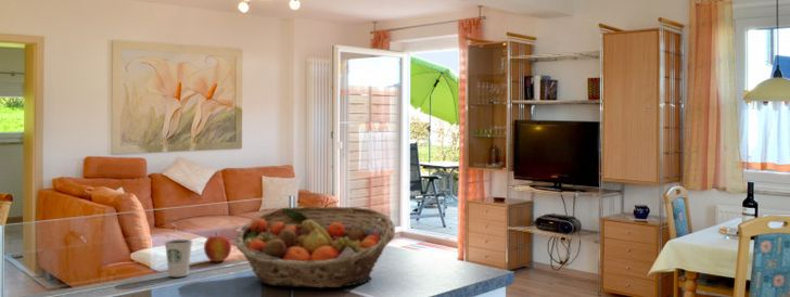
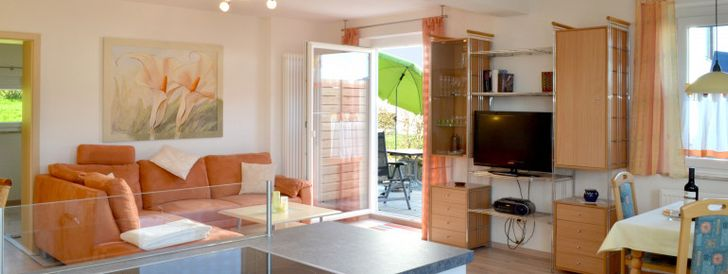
- dixie cup [164,238,193,277]
- fruit basket [233,205,396,289]
- apple [203,231,232,262]
